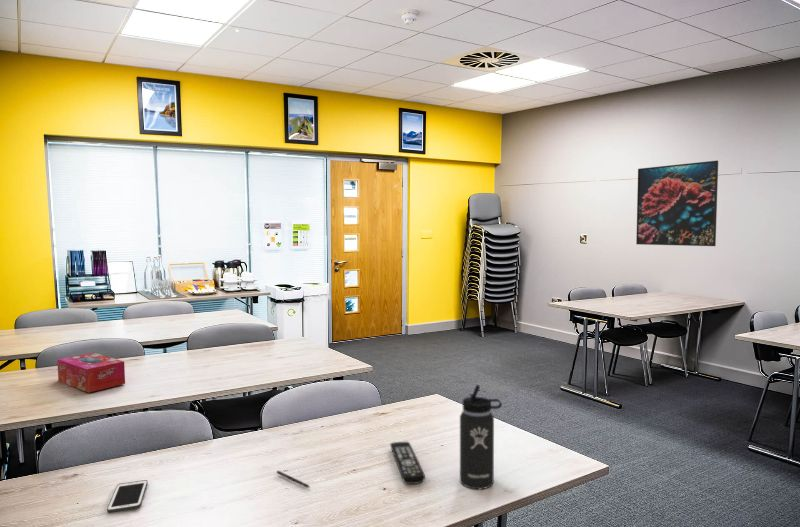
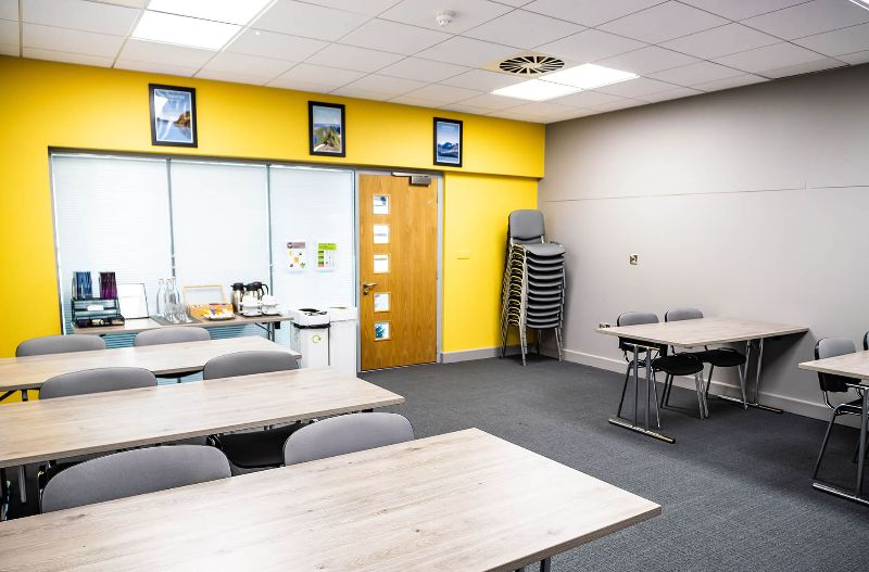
- thermos bottle [459,384,503,490]
- remote control [389,441,426,485]
- tissue box [56,352,126,394]
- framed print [635,160,719,247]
- cell phone [106,479,149,514]
- pen [276,470,310,489]
